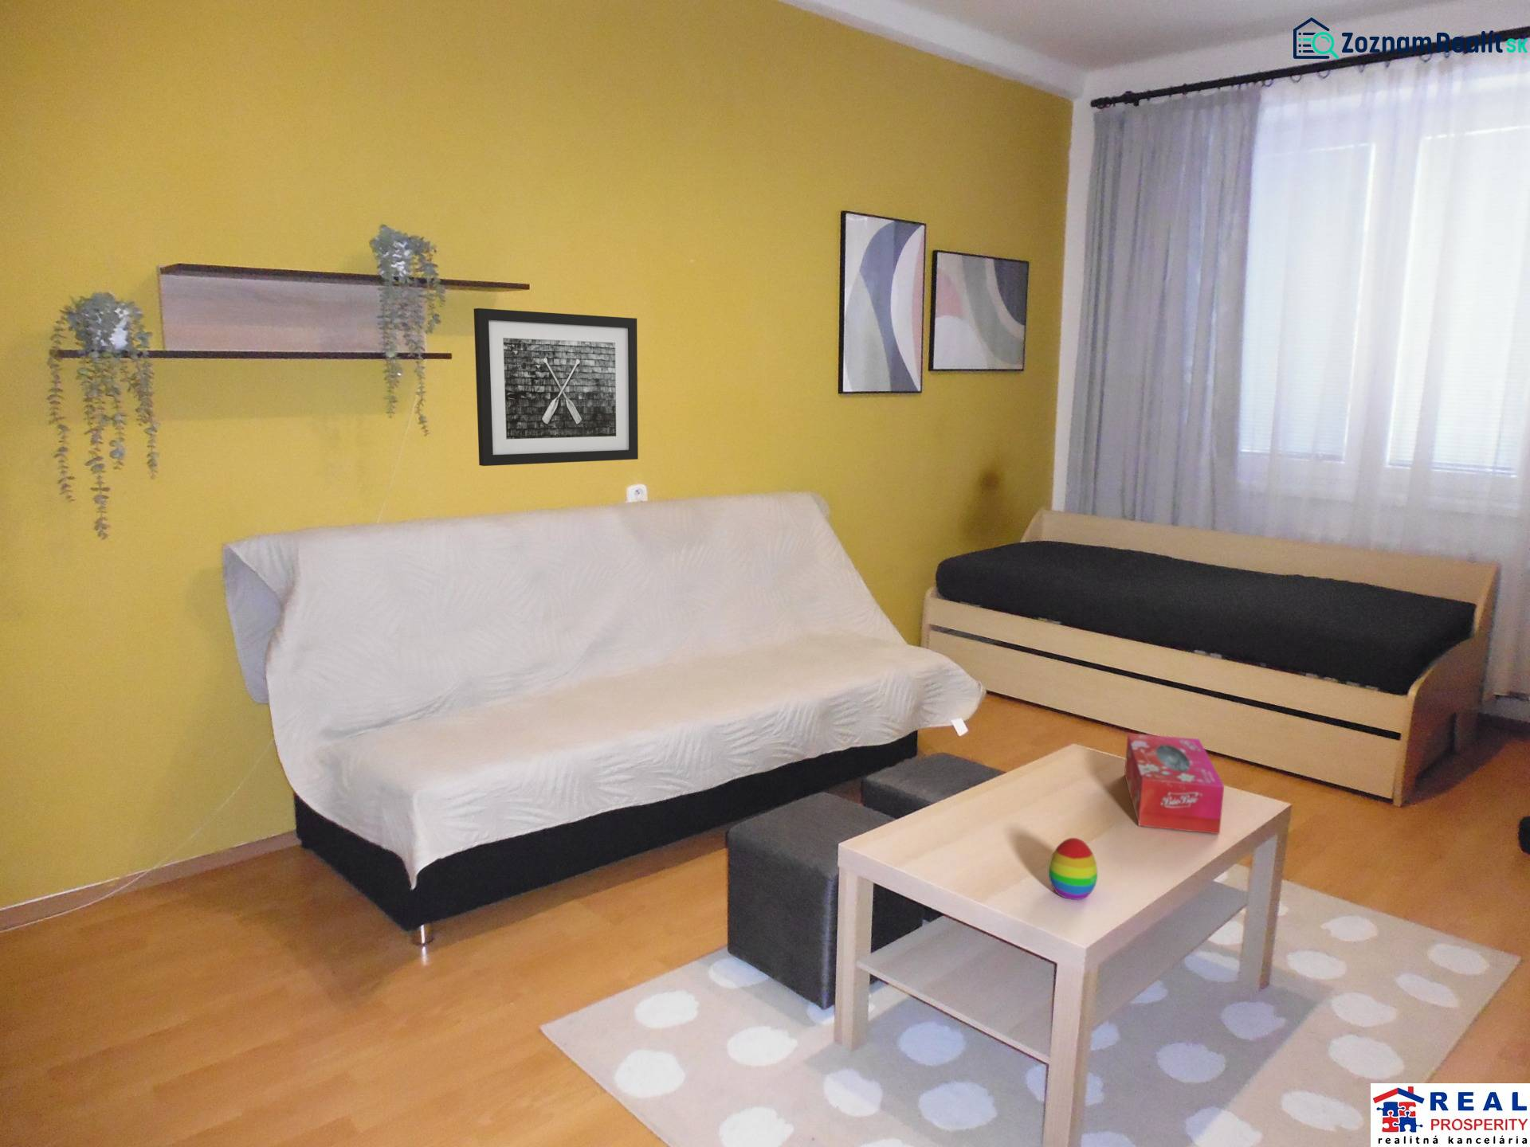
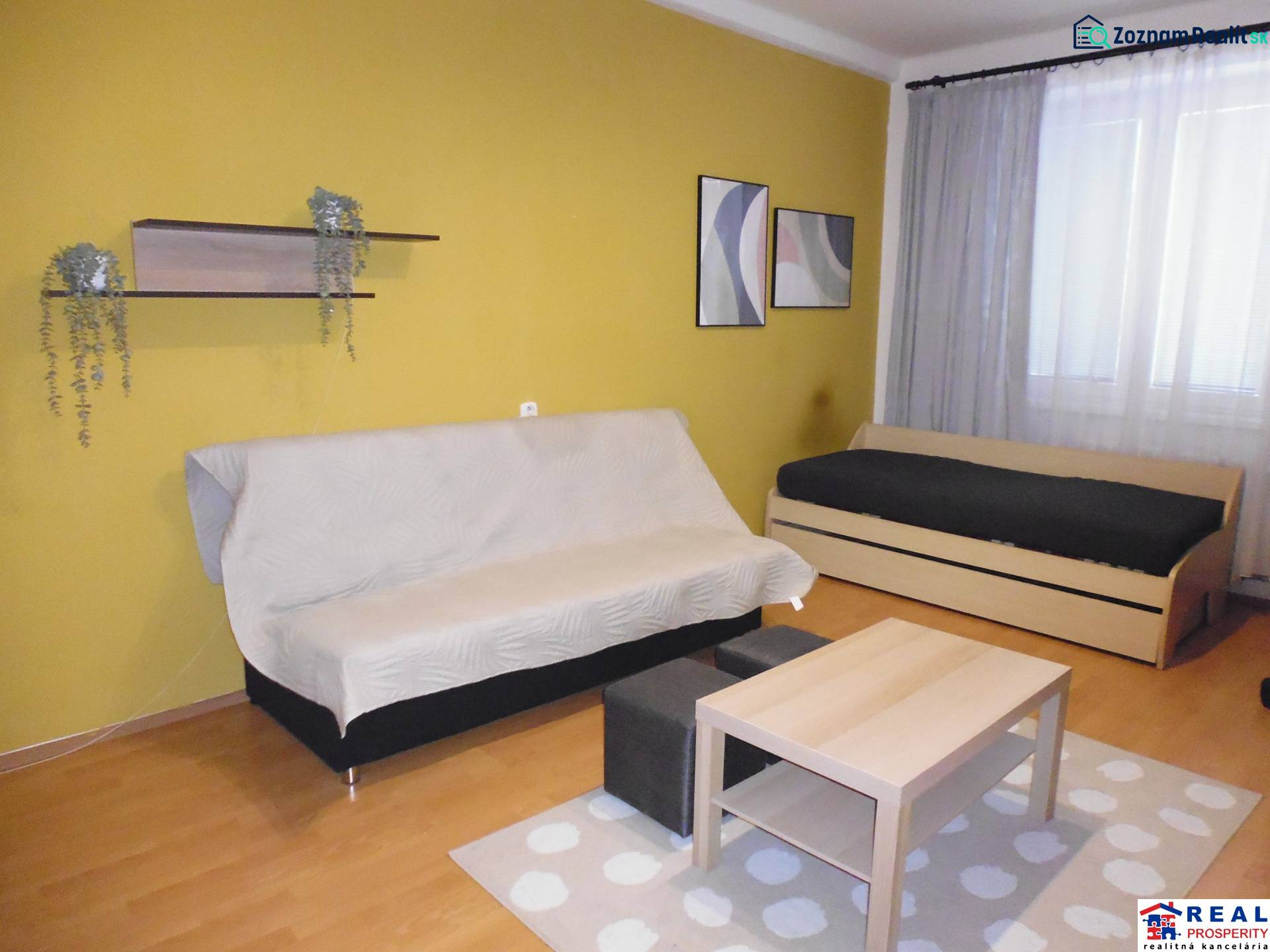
- wall art [473,307,639,466]
- decorative egg [1048,837,1098,901]
- tissue box [1124,733,1225,835]
